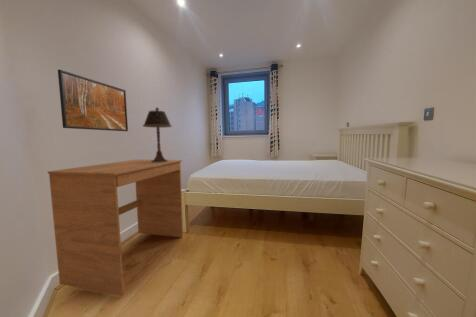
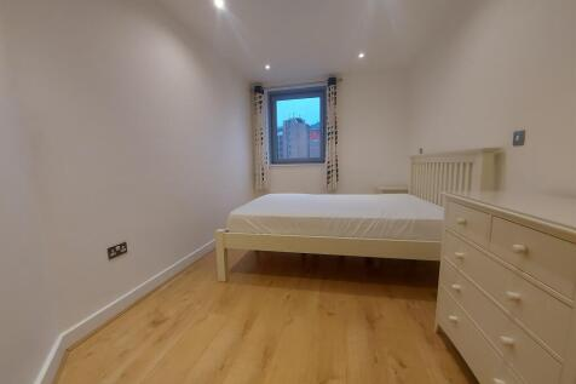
- desk [47,159,184,297]
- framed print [57,69,129,132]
- table lamp [142,107,173,162]
